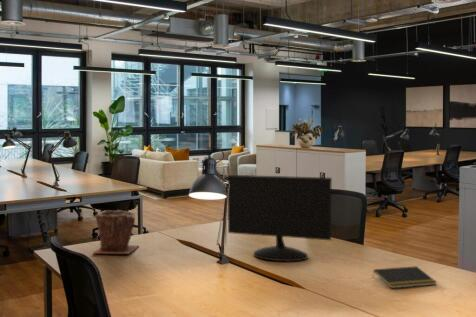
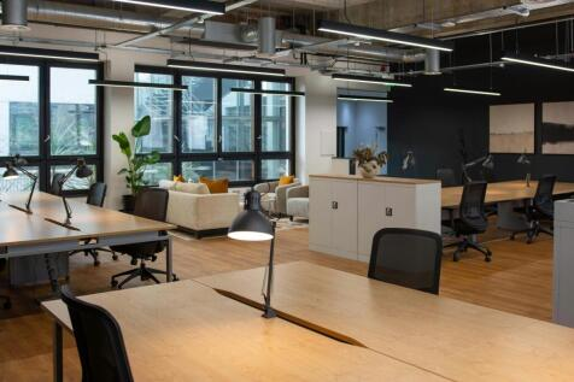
- notepad [372,265,437,289]
- computer monitor [227,174,333,262]
- plant pot [92,209,140,255]
